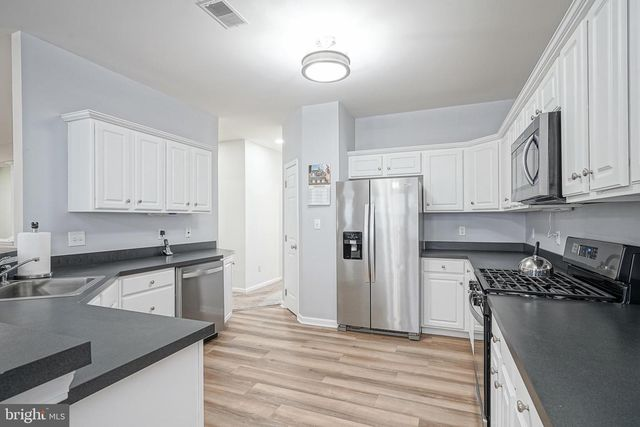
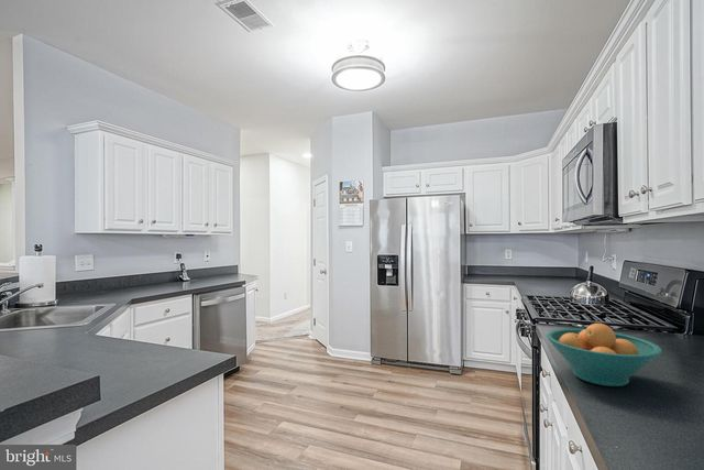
+ fruit bowl [546,323,663,387]
